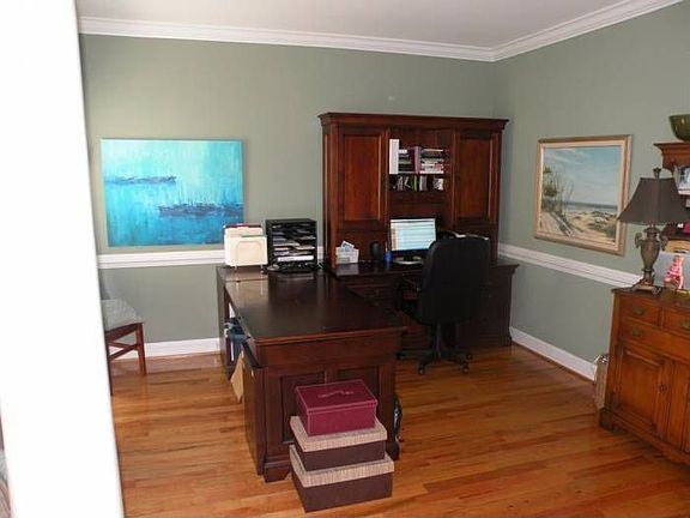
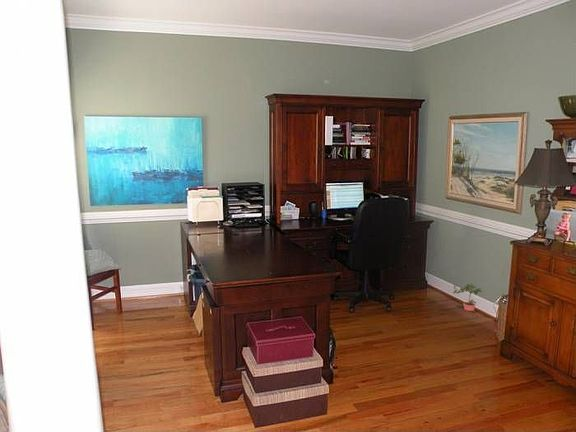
+ potted plant [452,283,483,313]
